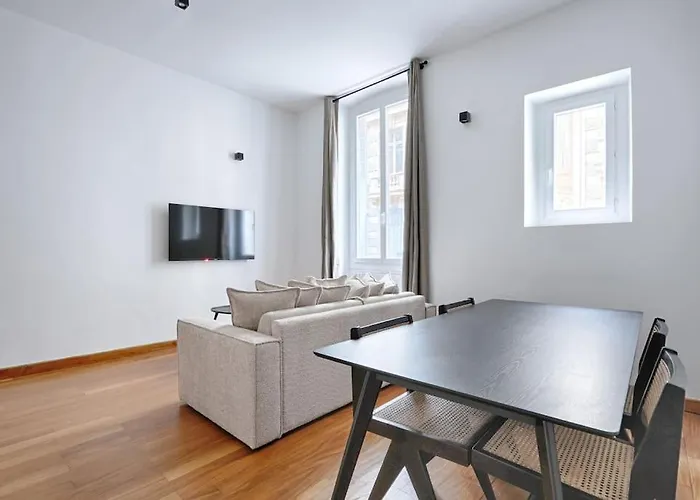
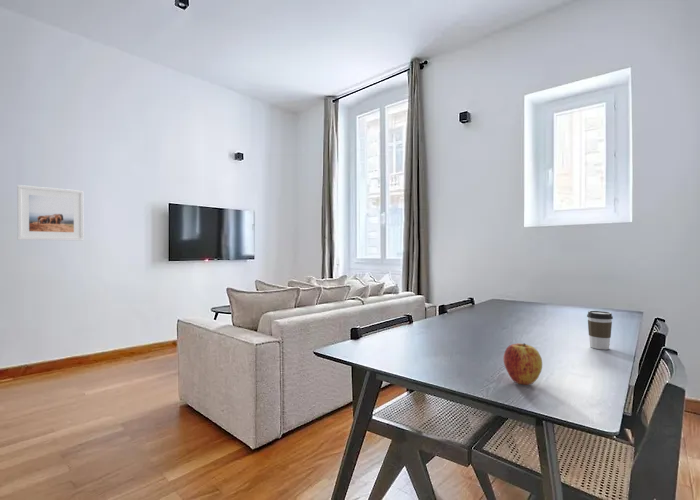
+ coffee cup [586,310,614,350]
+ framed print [16,184,85,242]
+ apple [503,342,543,386]
